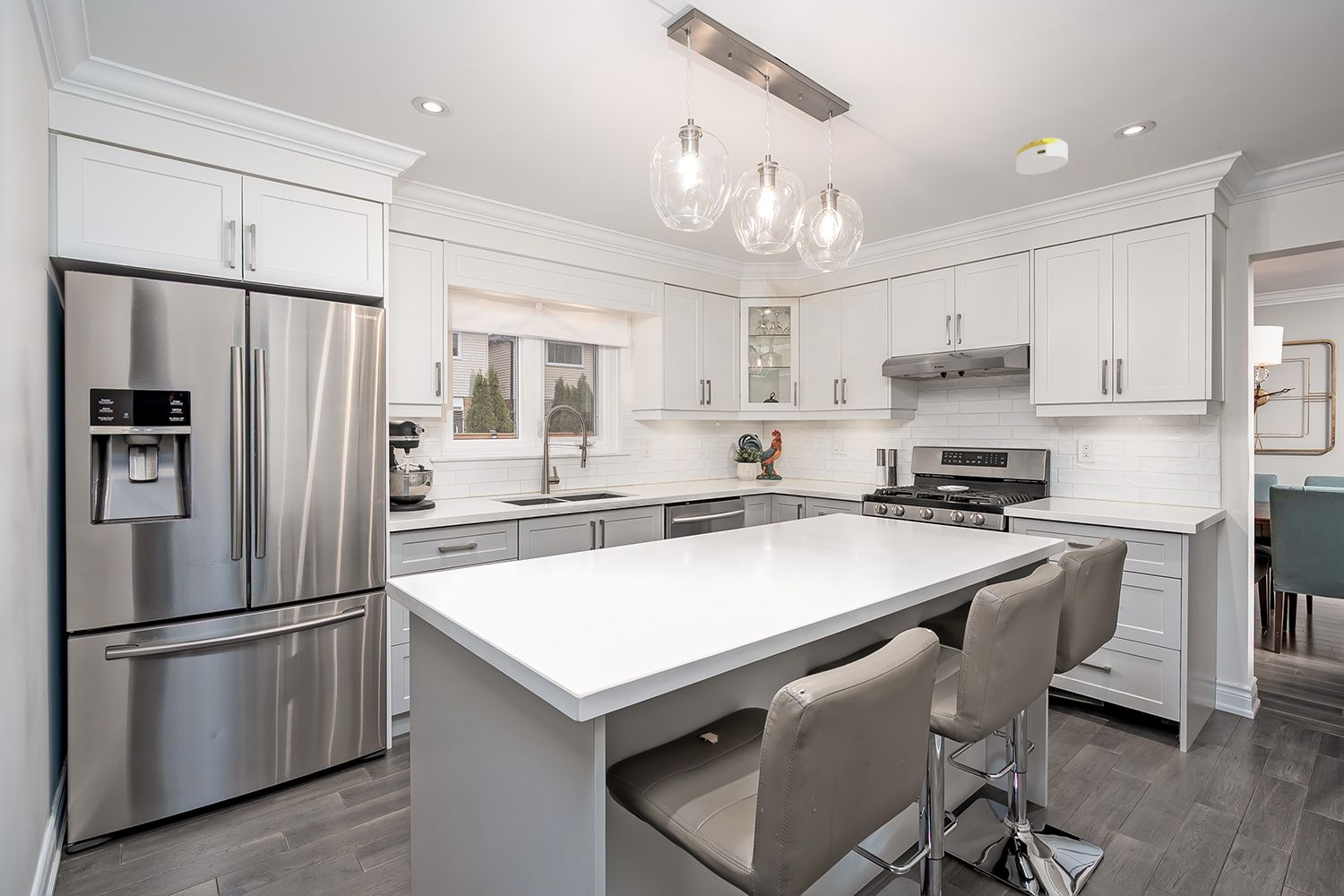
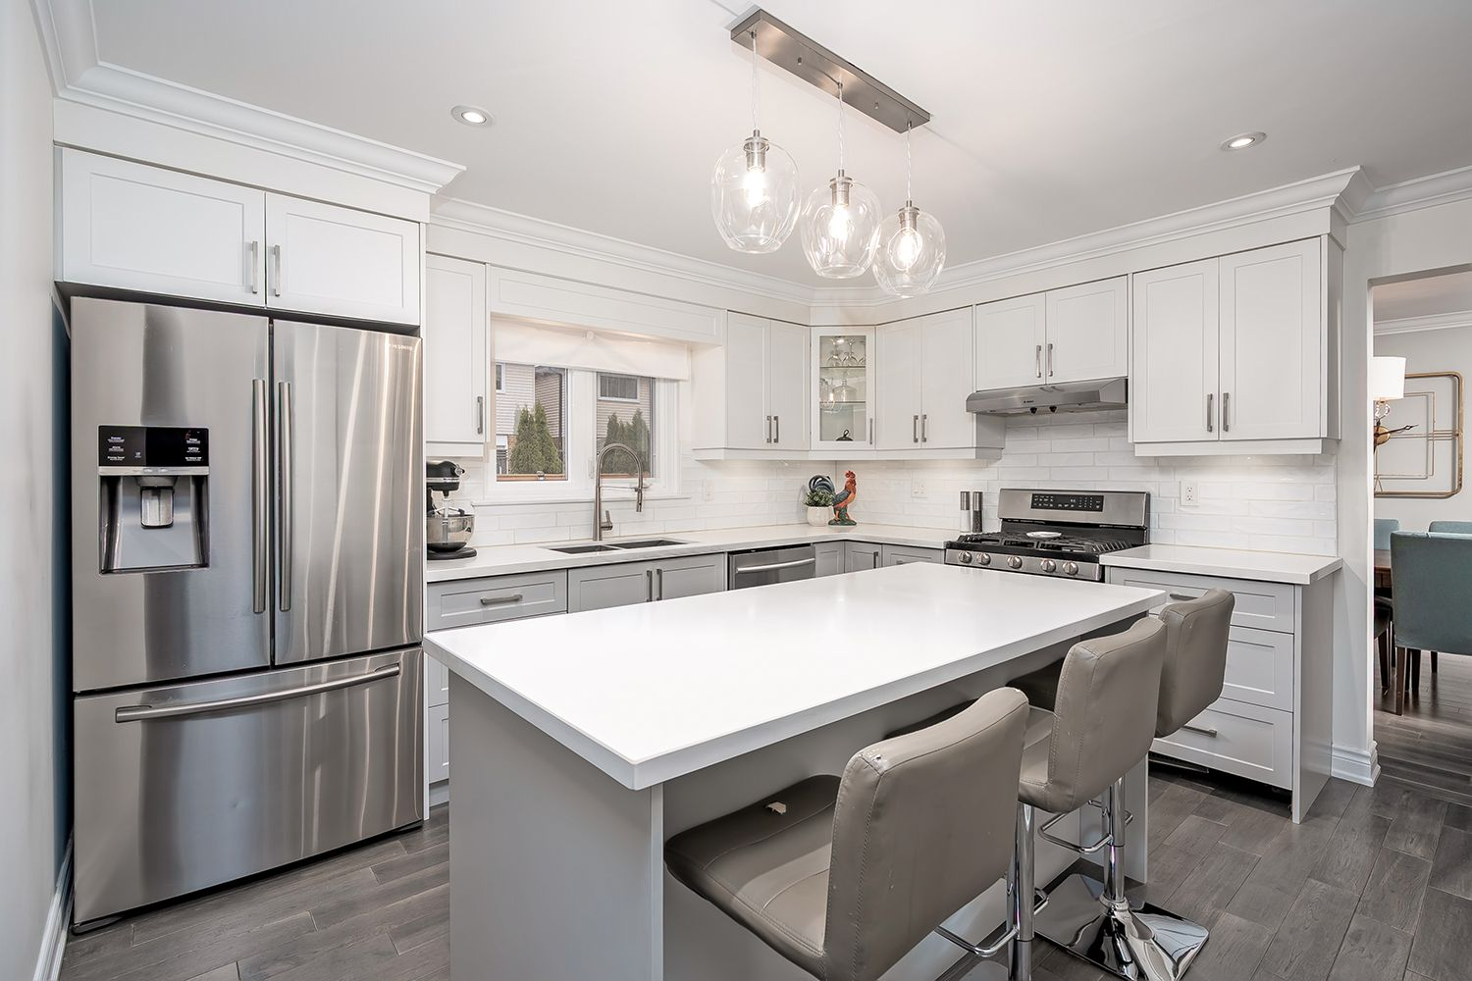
- smoke detector [1015,137,1069,176]
